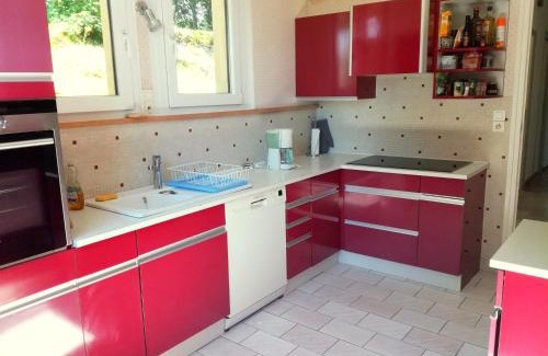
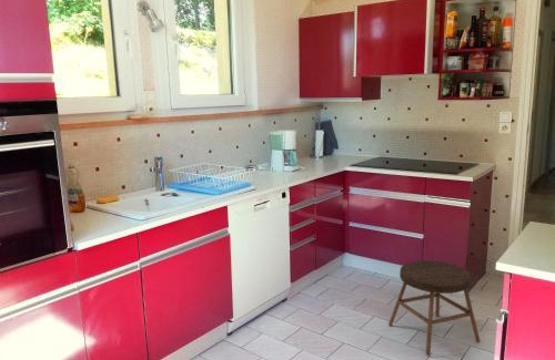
+ stool [387,259,482,357]
